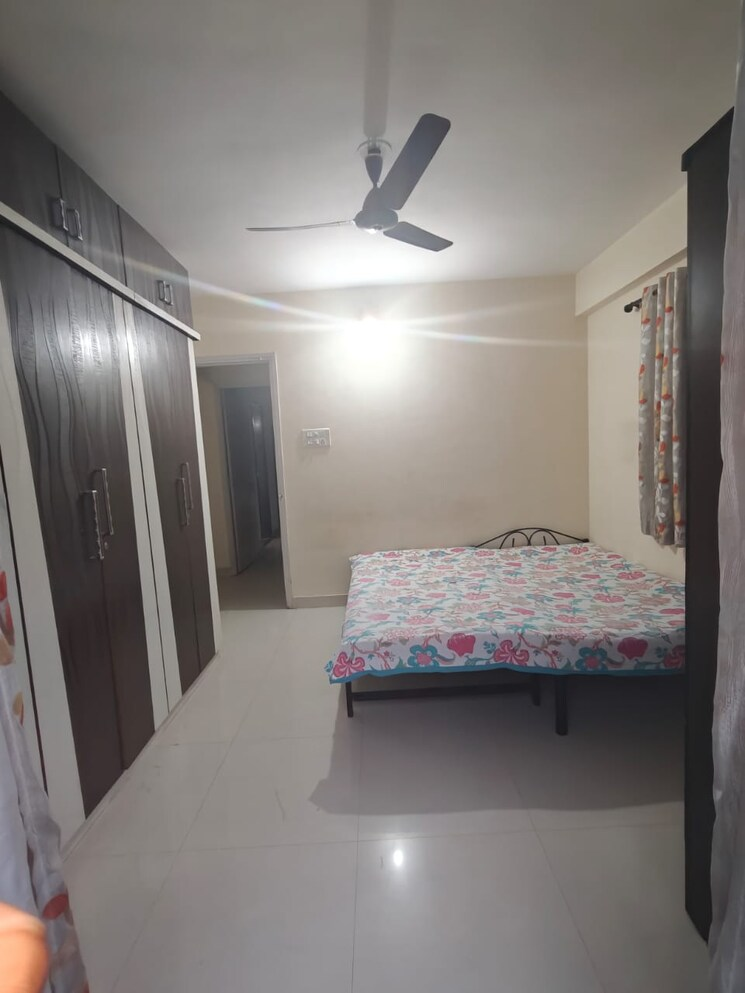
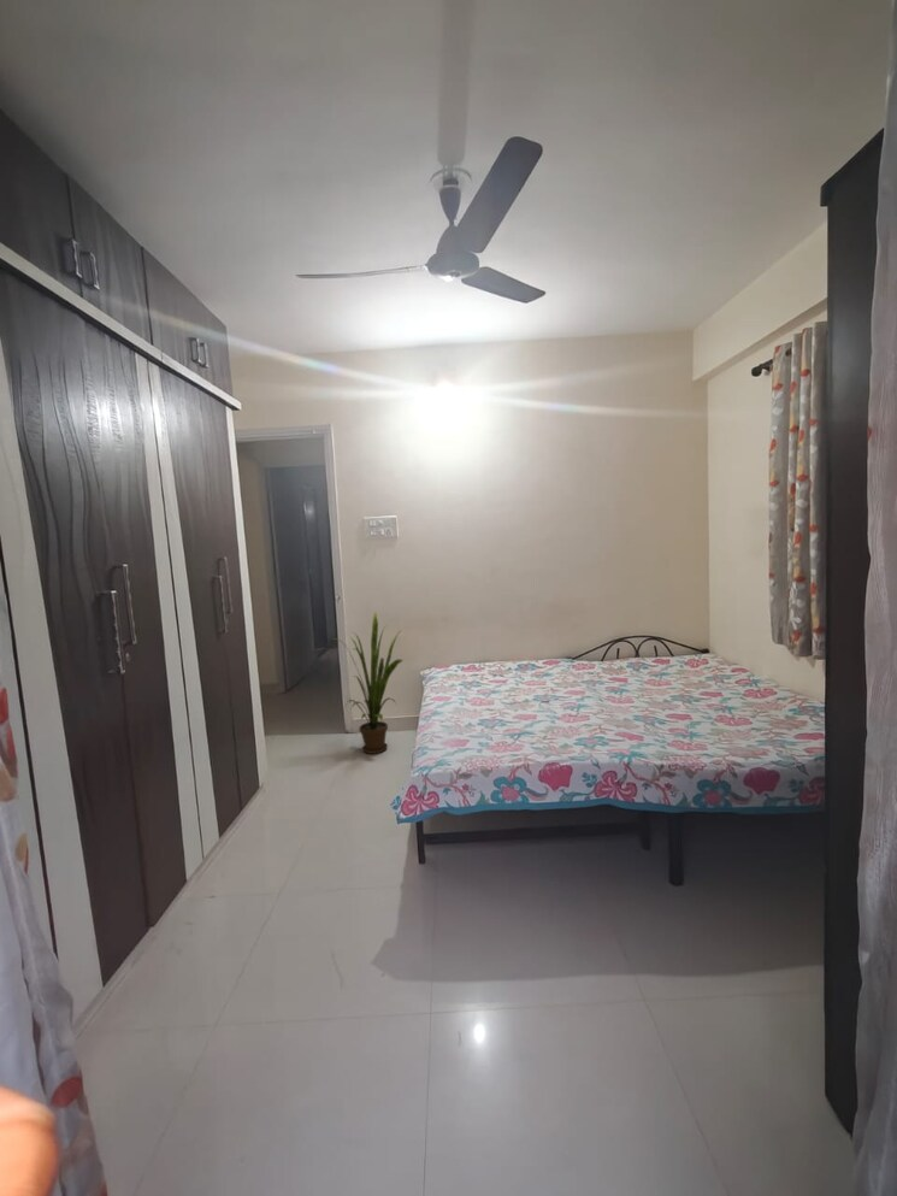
+ house plant [332,612,403,755]
